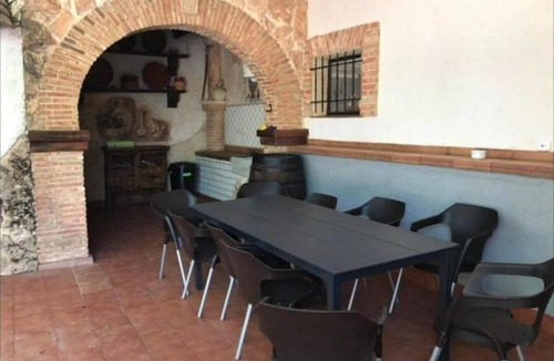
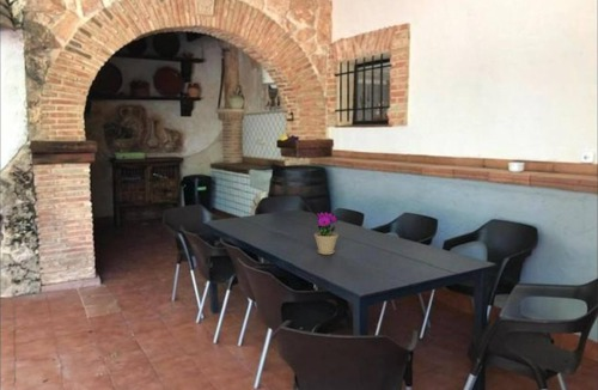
+ flower pot [313,211,340,256]
